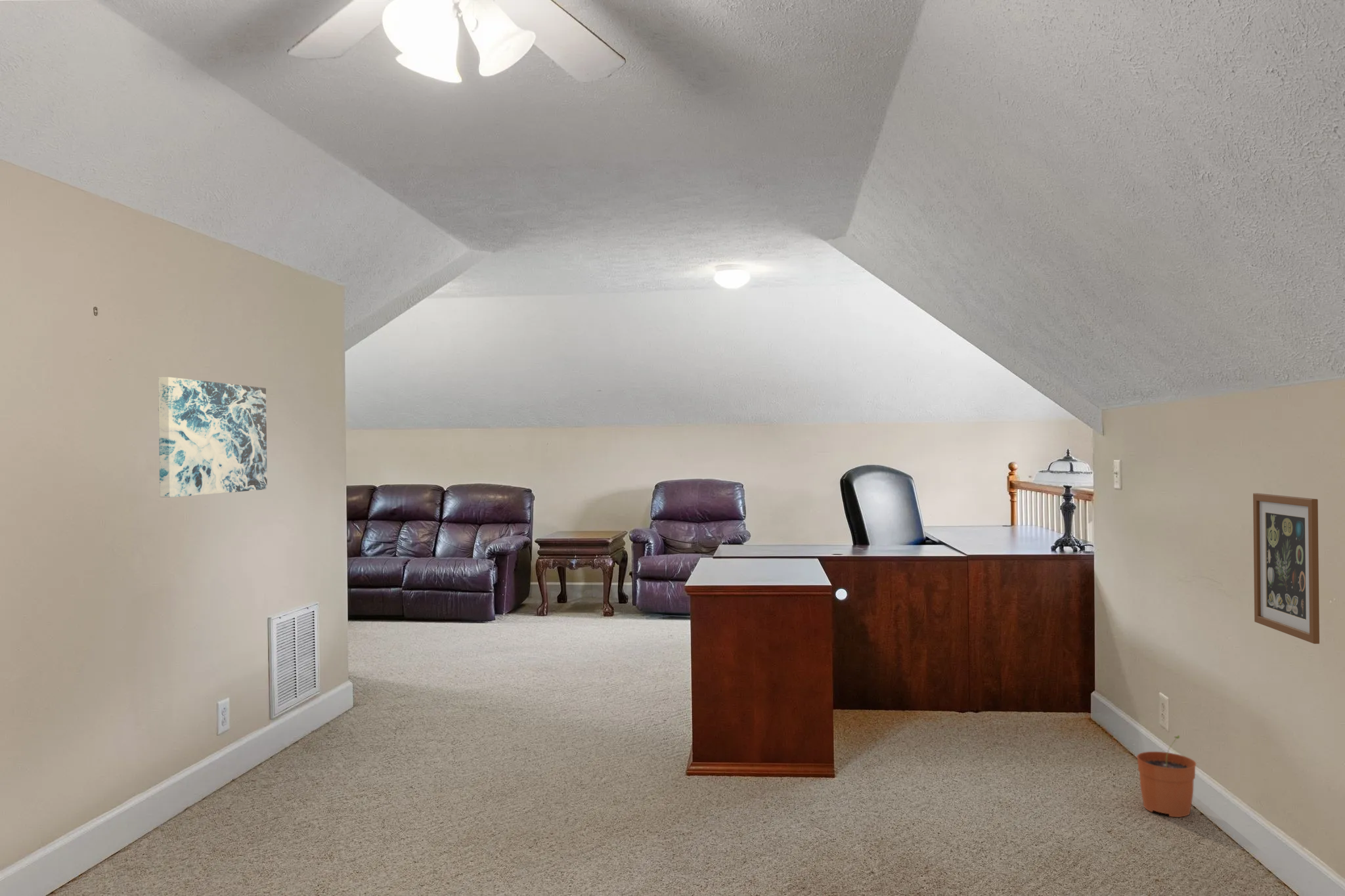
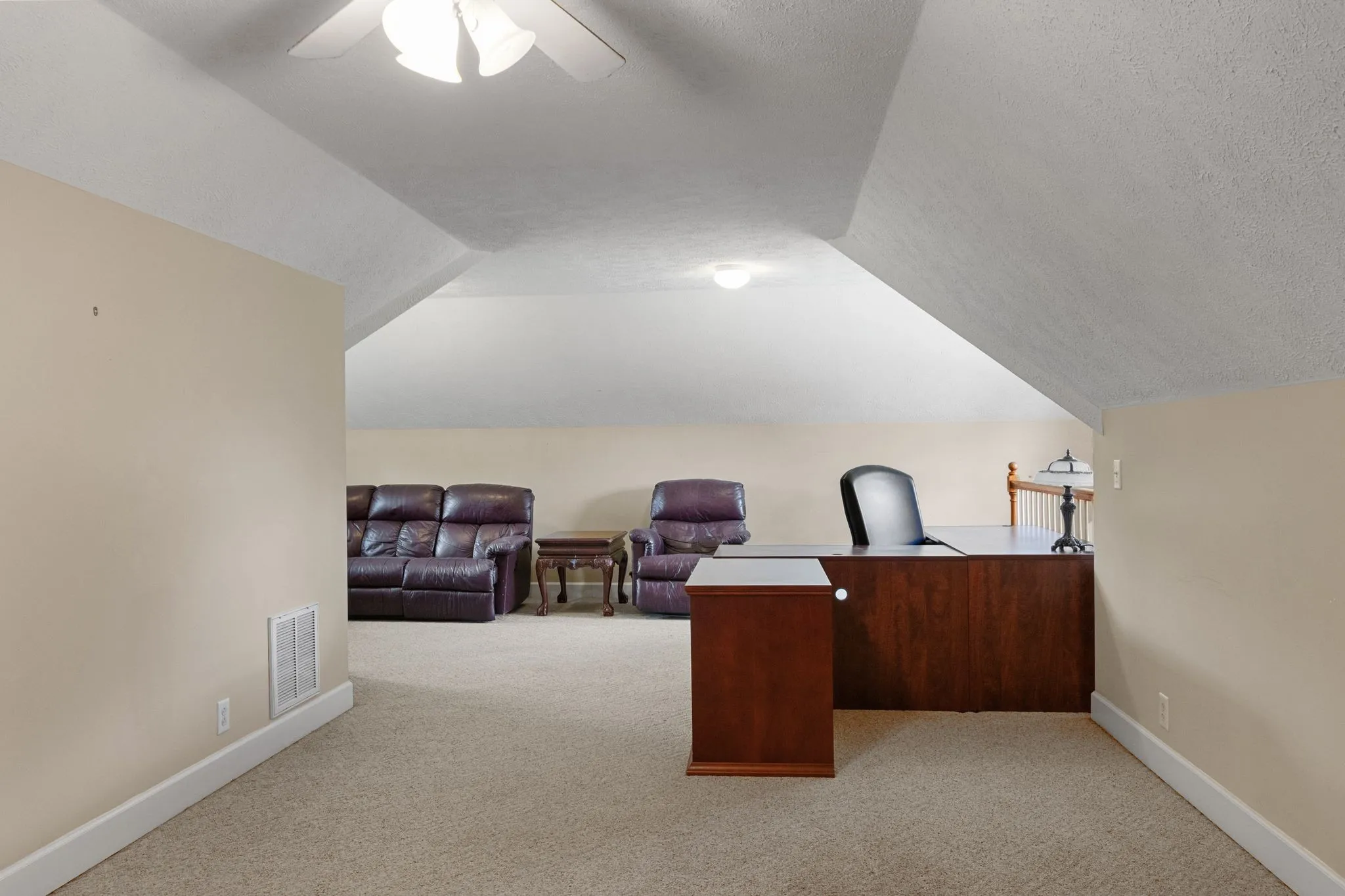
- plant pot [1136,735,1197,818]
- wall art [1252,492,1320,645]
- wall art [158,377,268,498]
